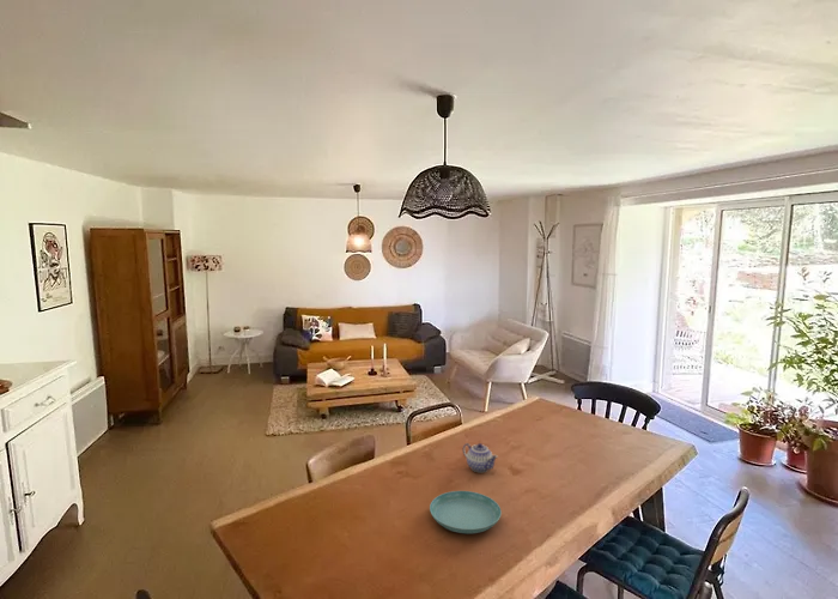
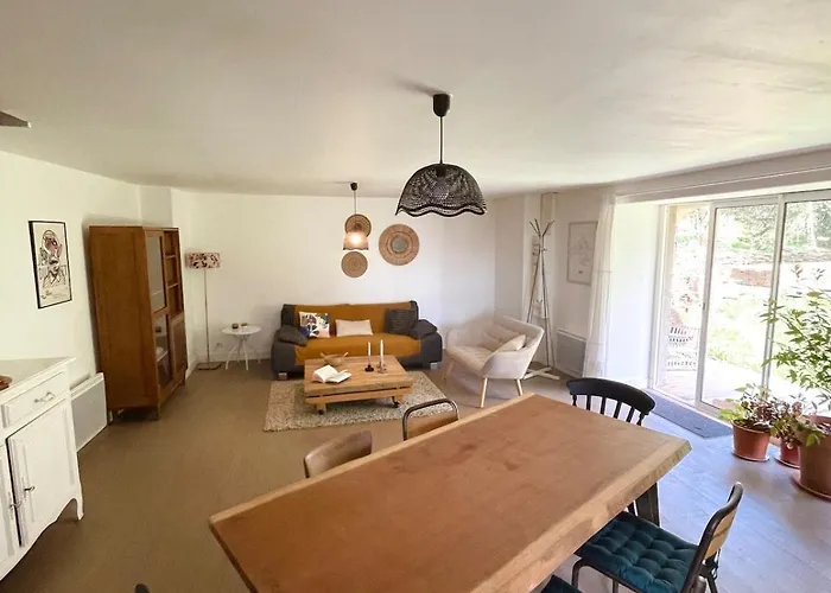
- saucer [429,490,503,534]
- teapot [462,442,499,473]
